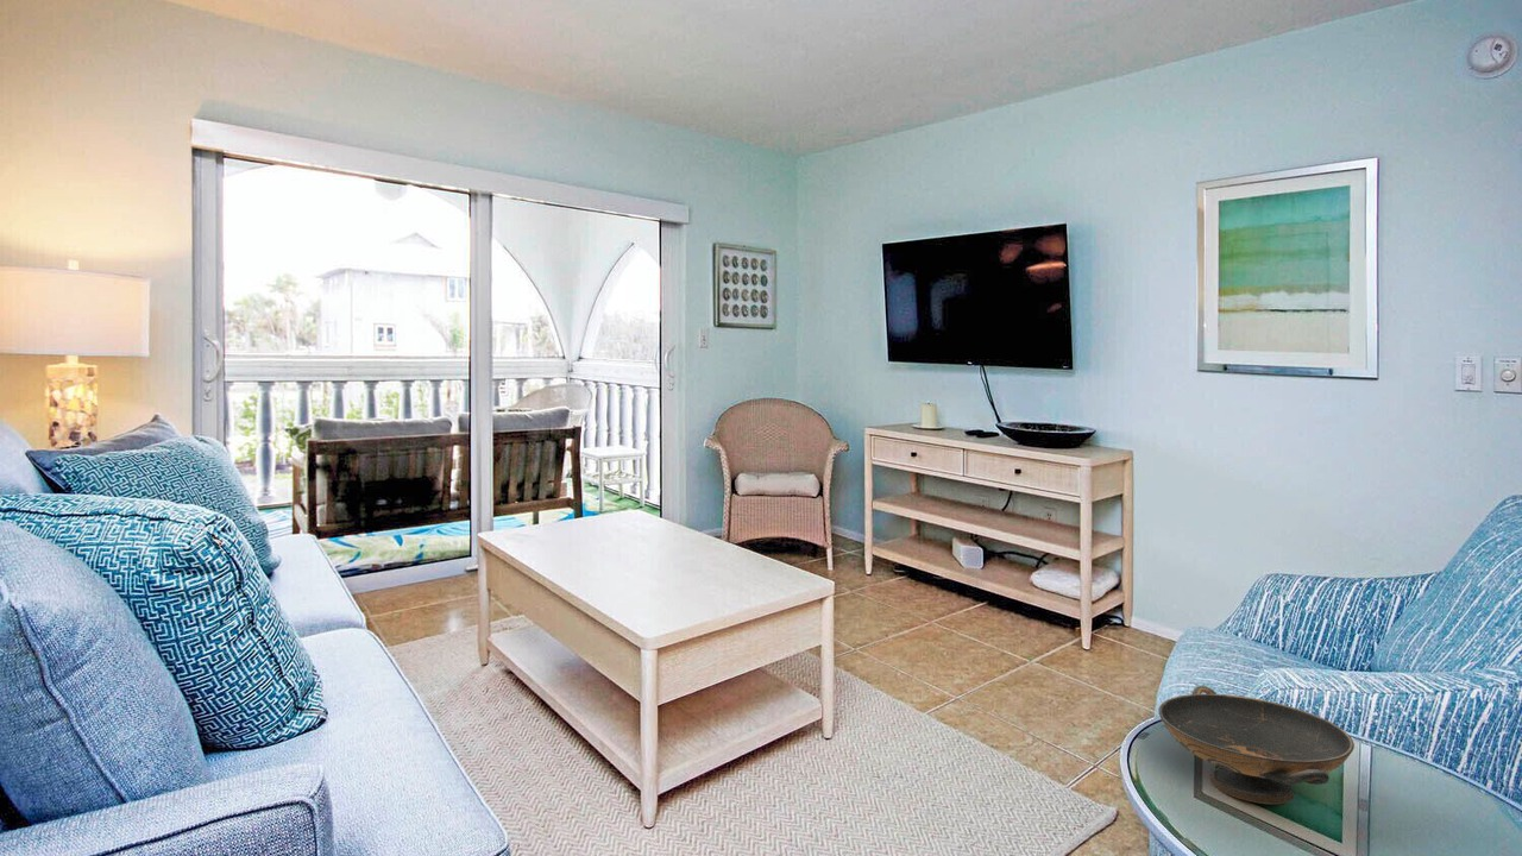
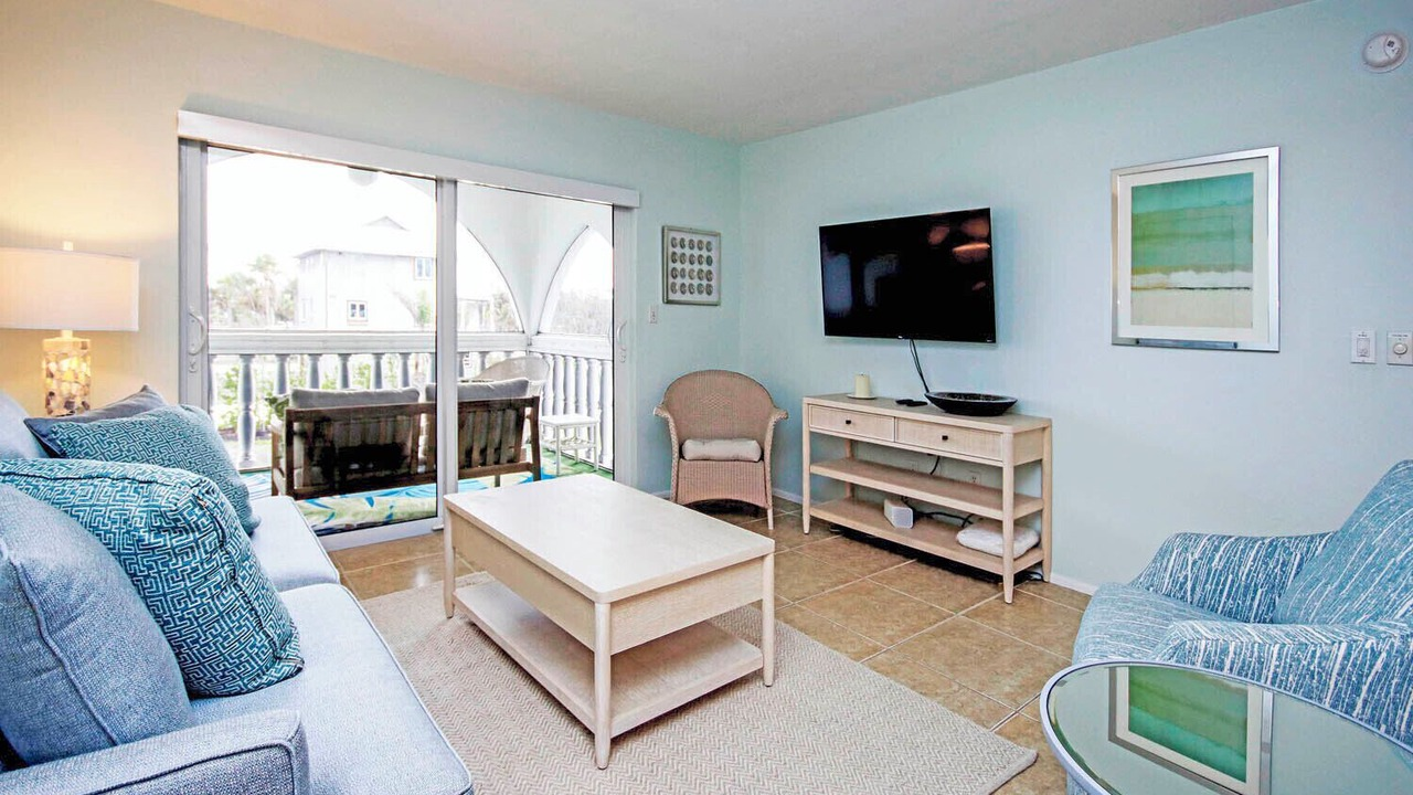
- decorative bowl [1157,685,1356,805]
